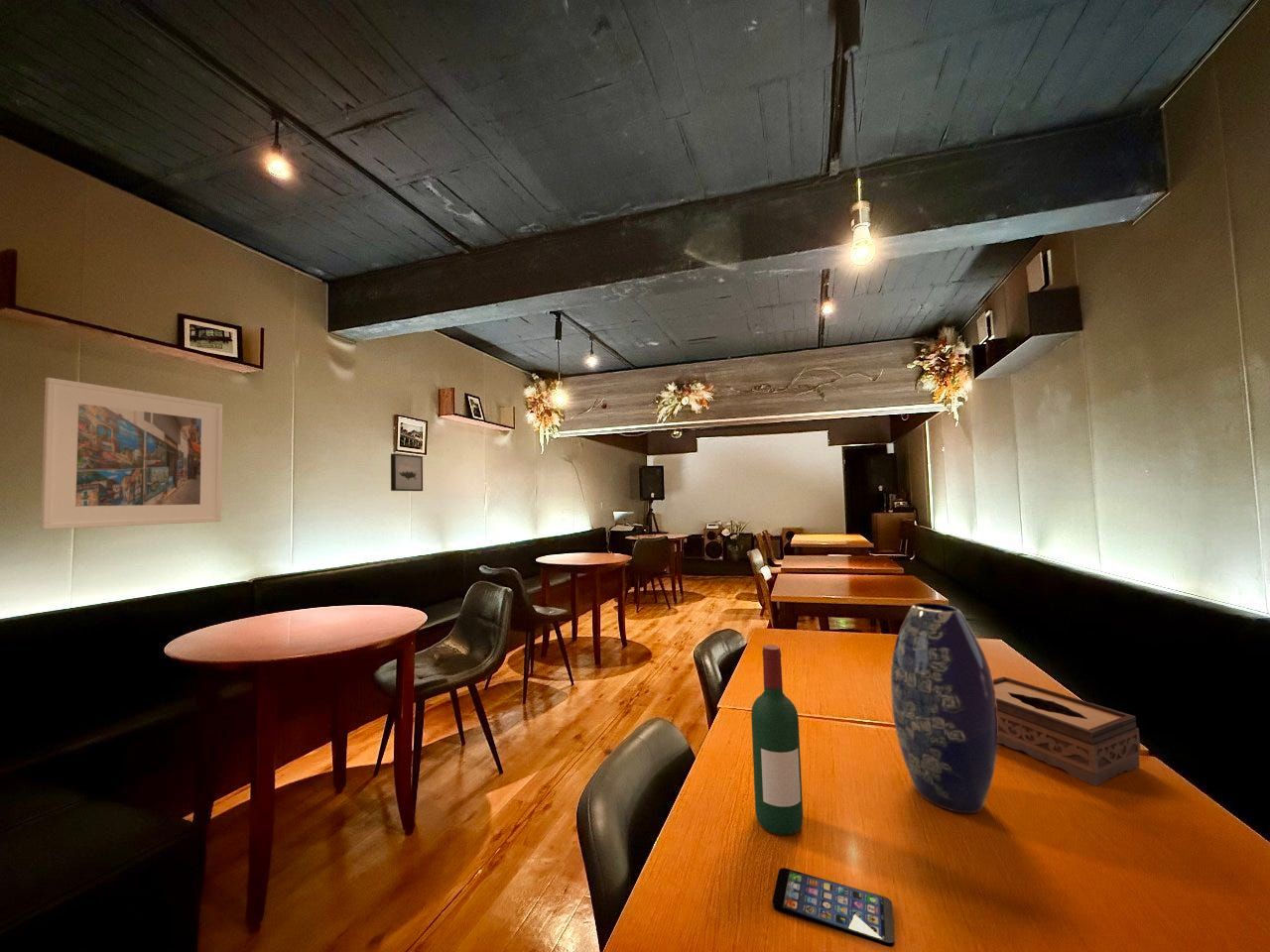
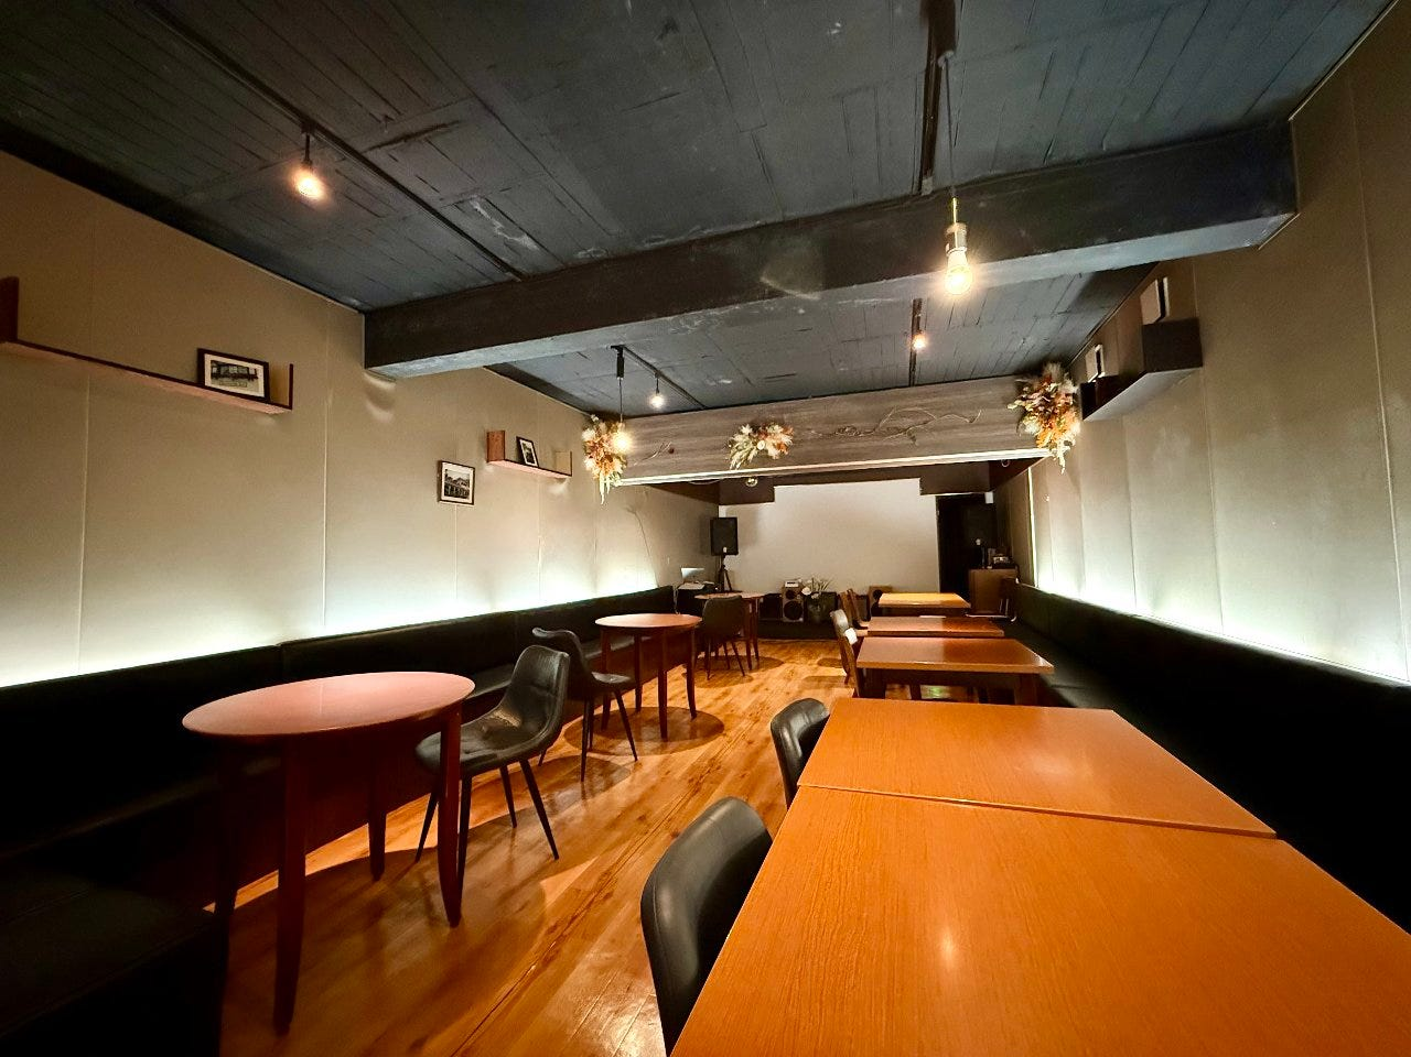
- smartphone [771,867,896,948]
- wine bottle [750,644,804,836]
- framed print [40,377,223,531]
- tissue box [992,676,1142,787]
- wall art [390,452,424,492]
- vase [890,602,999,814]
